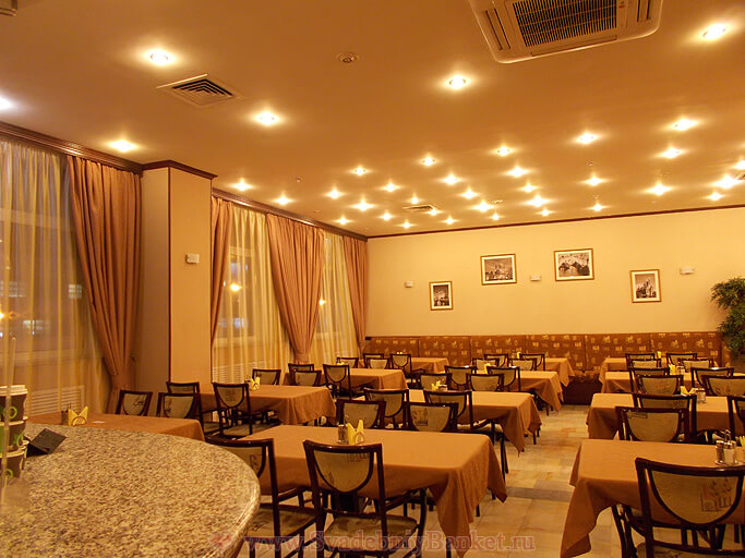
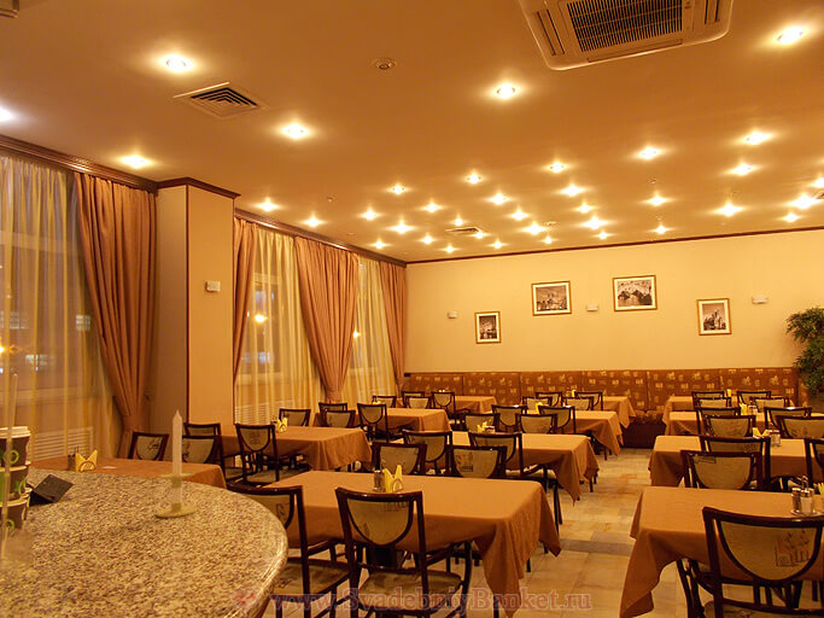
+ candle [156,409,198,519]
